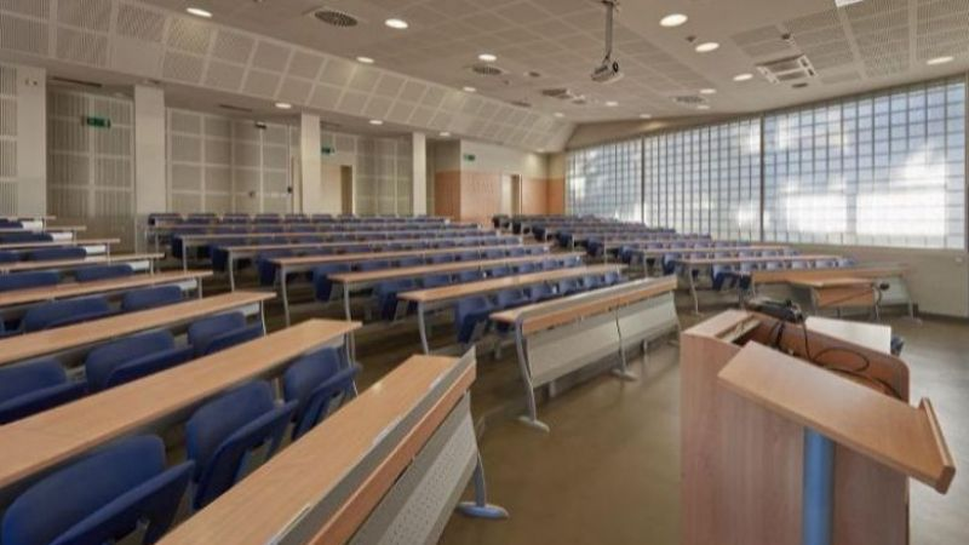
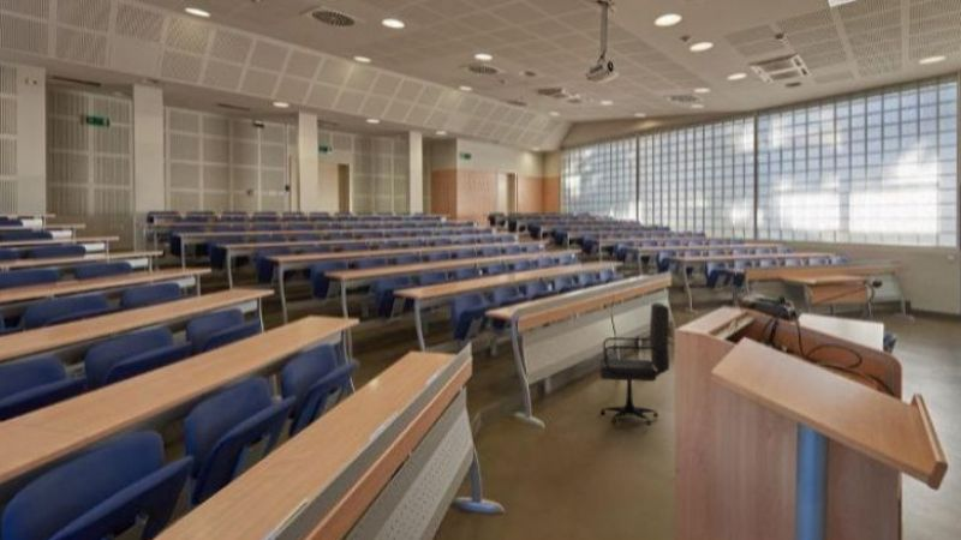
+ office chair [598,301,670,427]
